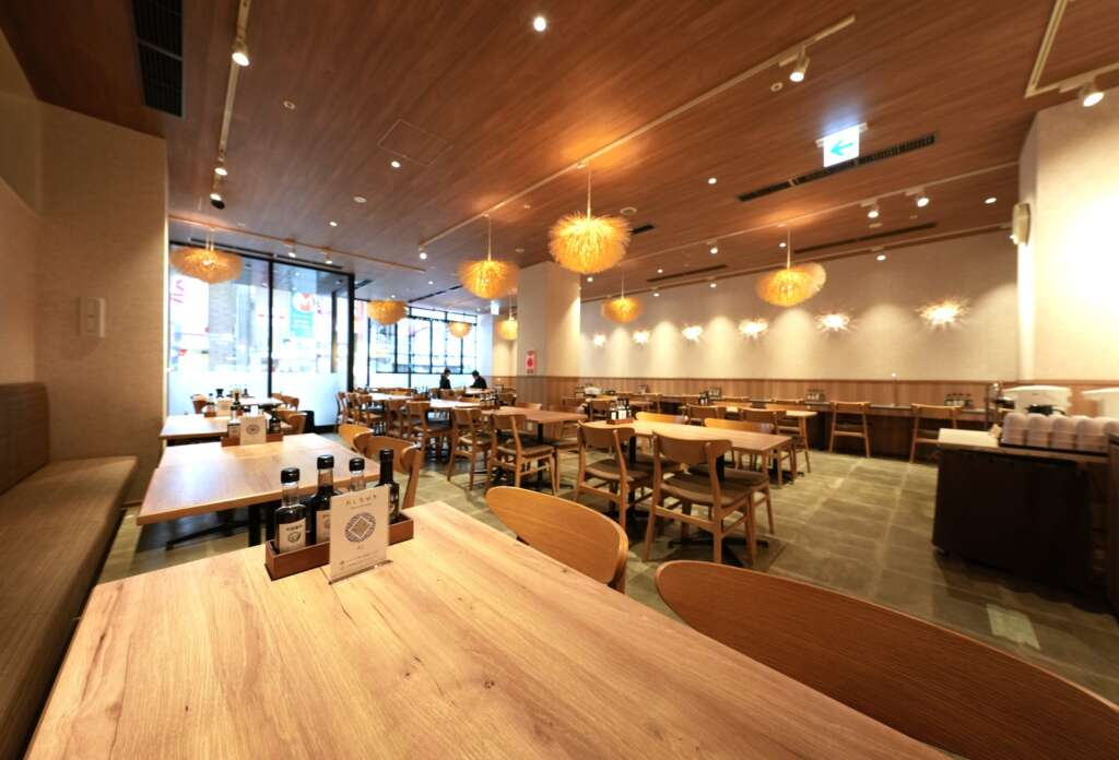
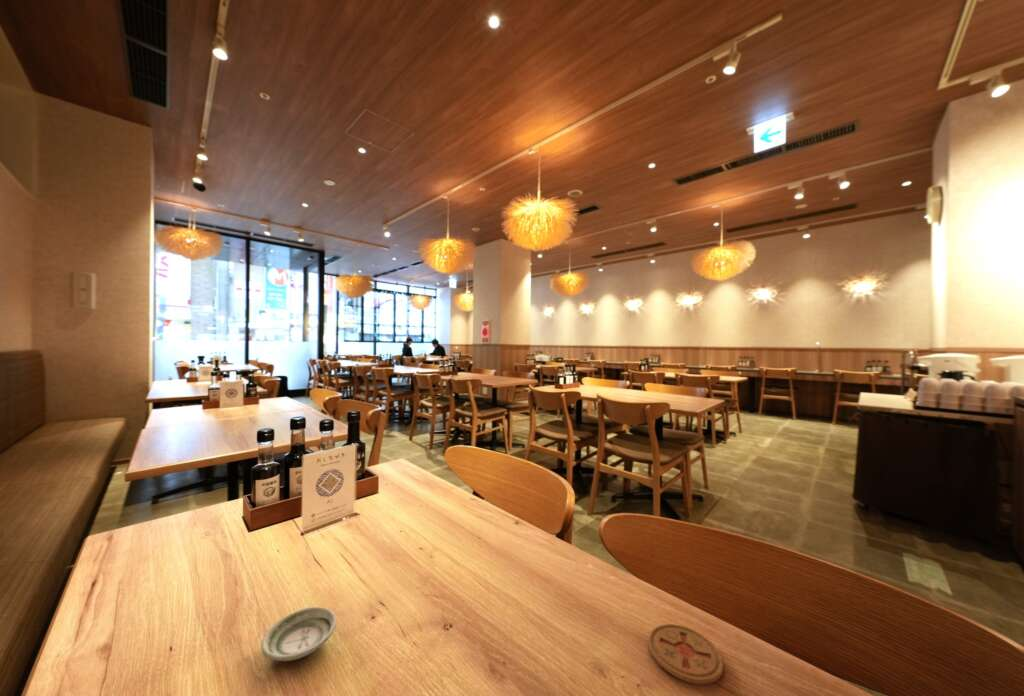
+ coaster [648,623,724,685]
+ saucer [260,606,338,662]
